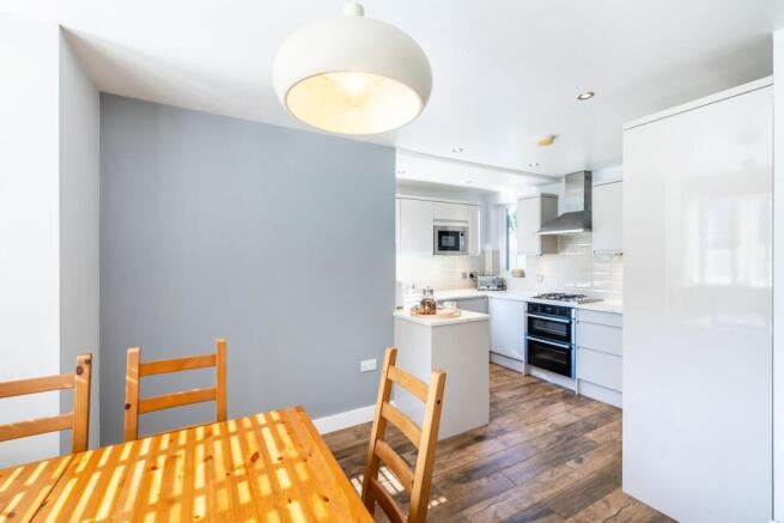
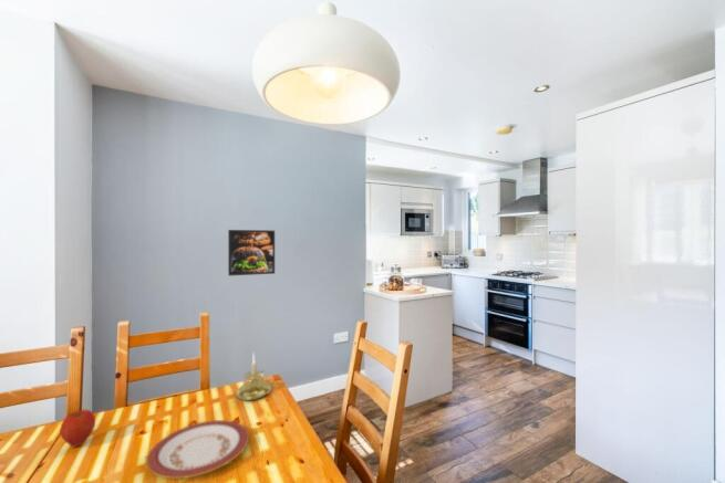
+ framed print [227,229,276,276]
+ candle holder [234,351,273,402]
+ apple [59,409,96,449]
+ plate [145,419,250,480]
